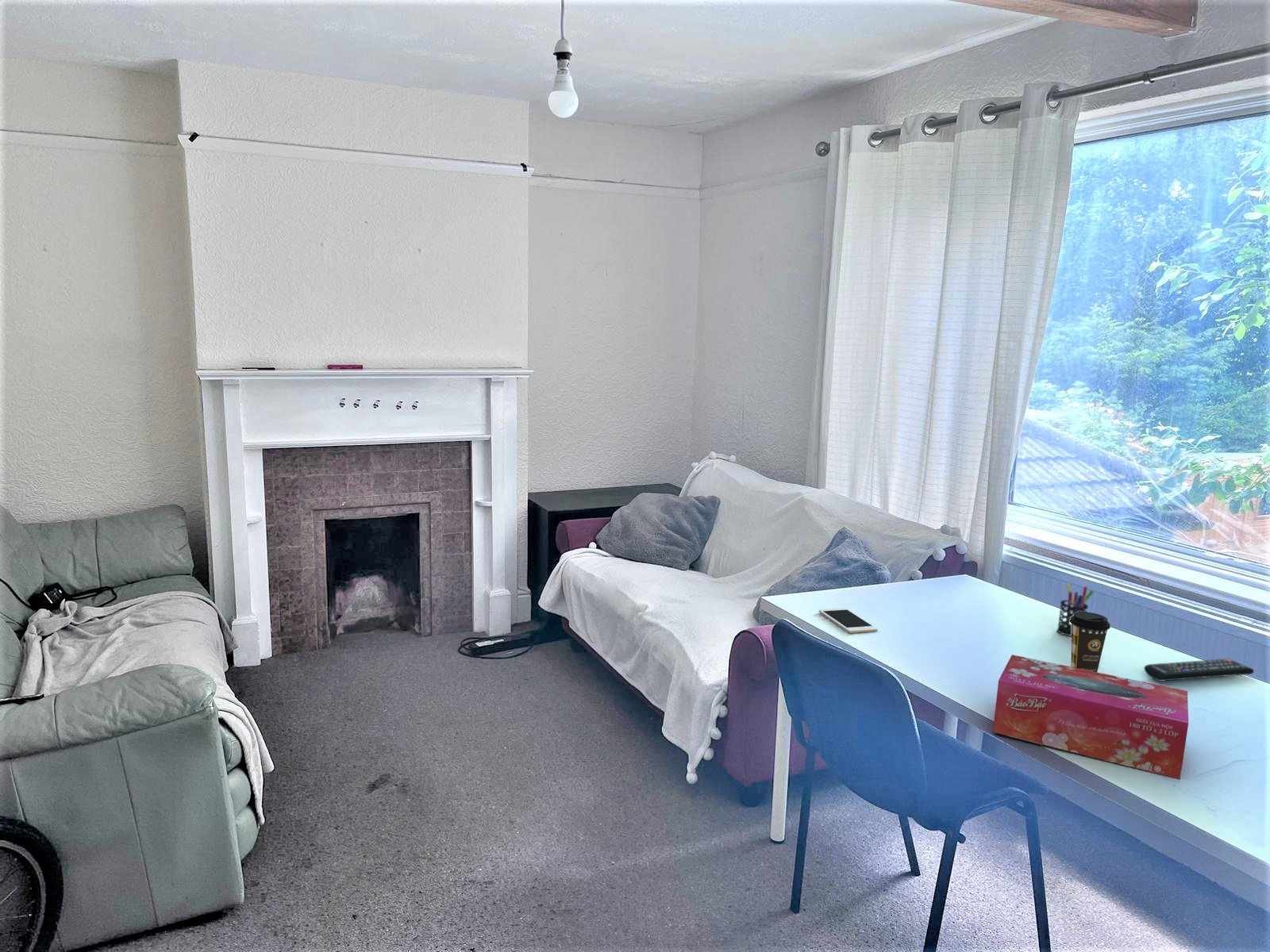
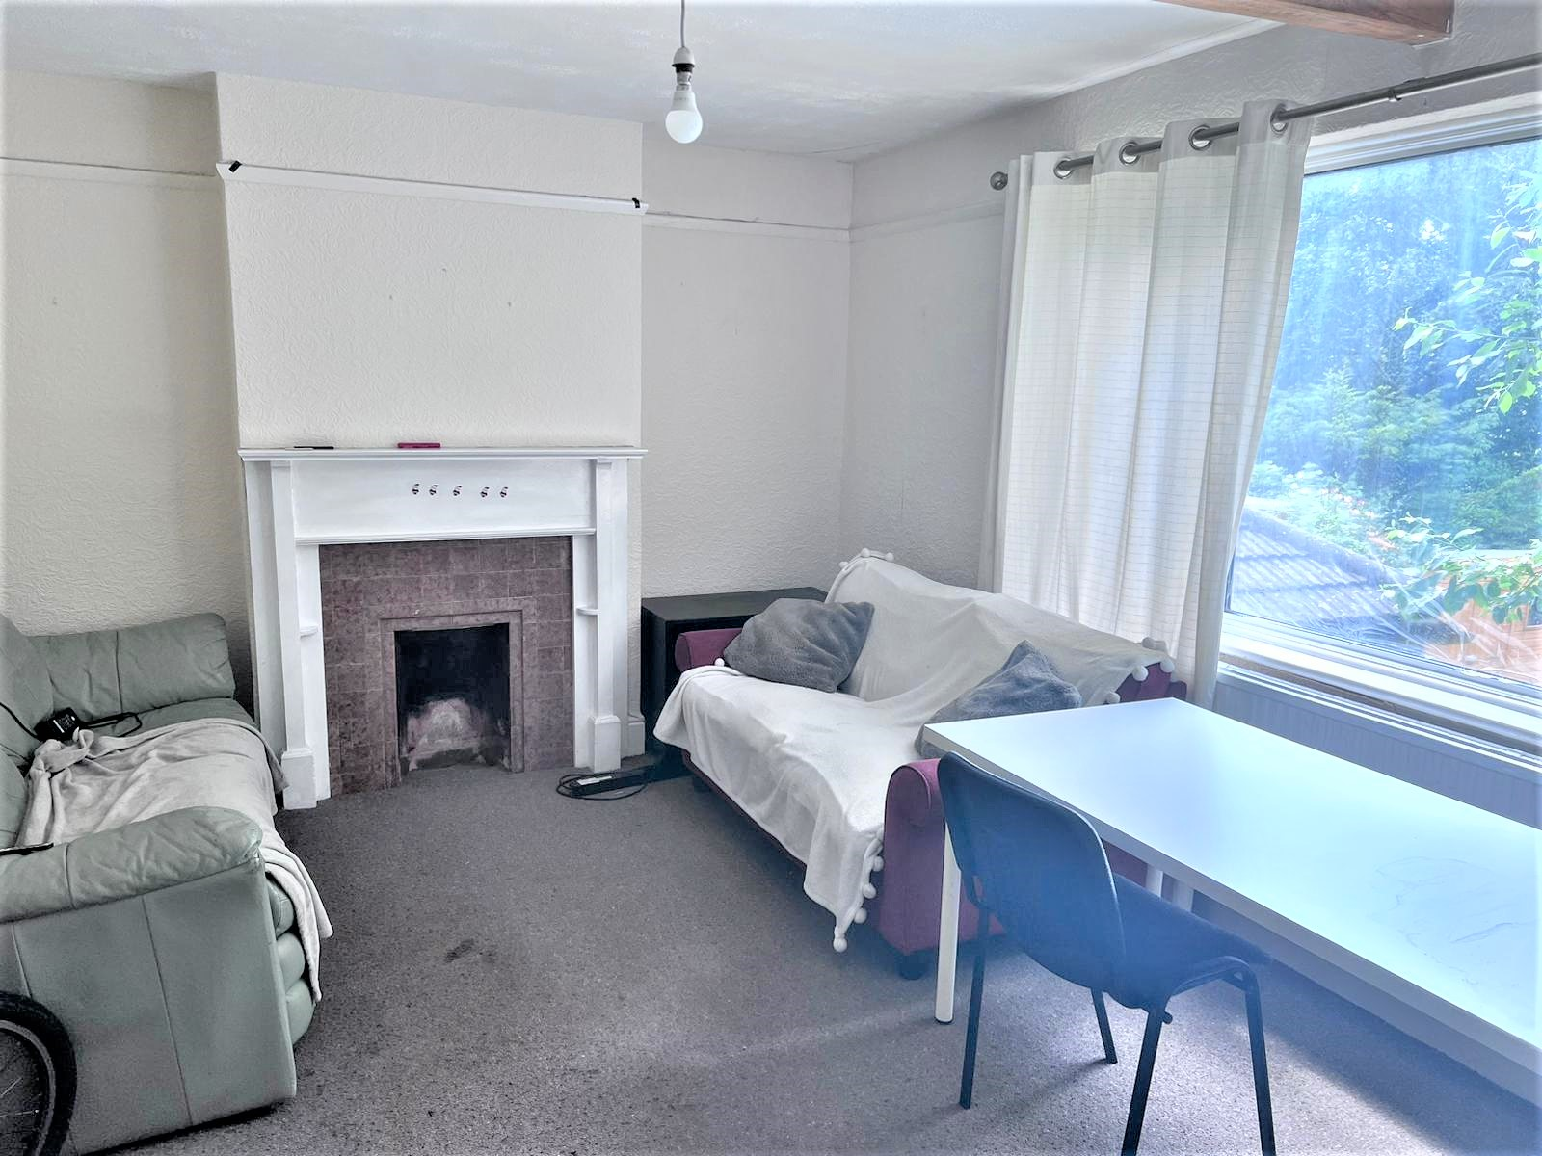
- cell phone [818,608,879,634]
- pen holder [1056,582,1095,637]
- tissue box [992,654,1189,780]
- remote control [1143,658,1255,682]
- coffee cup [1070,611,1111,672]
